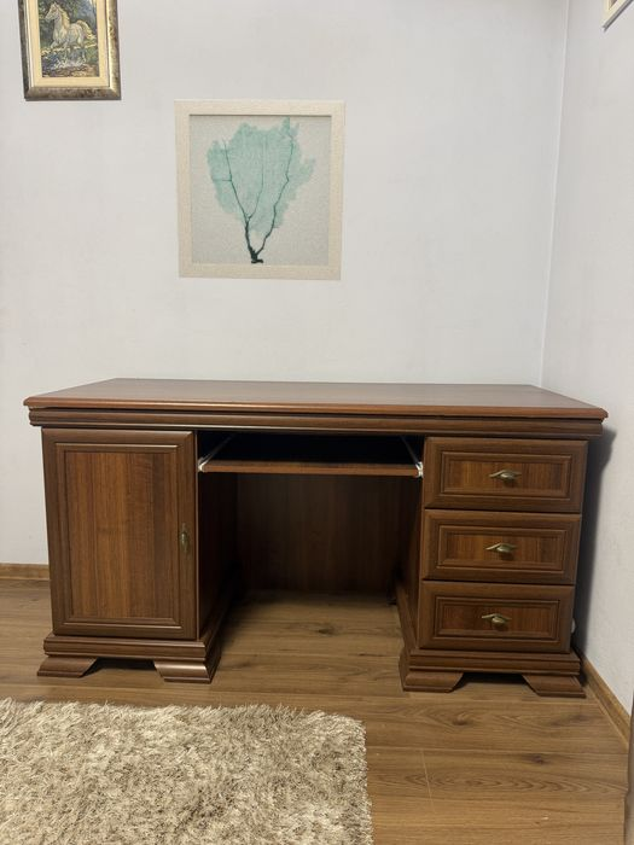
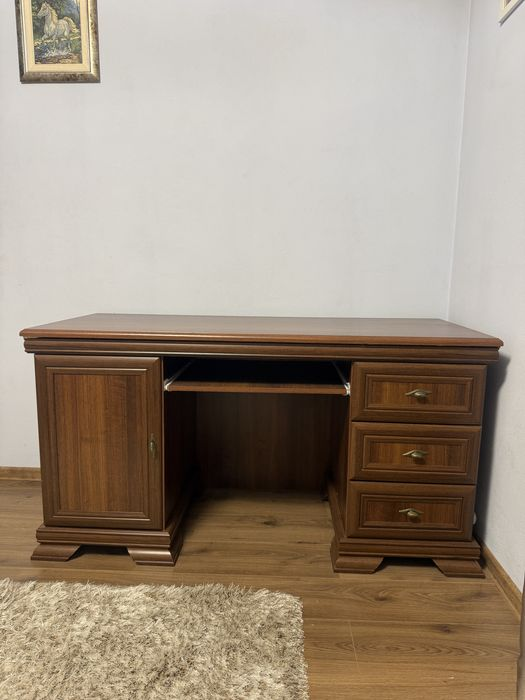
- wall art [173,99,347,281]
